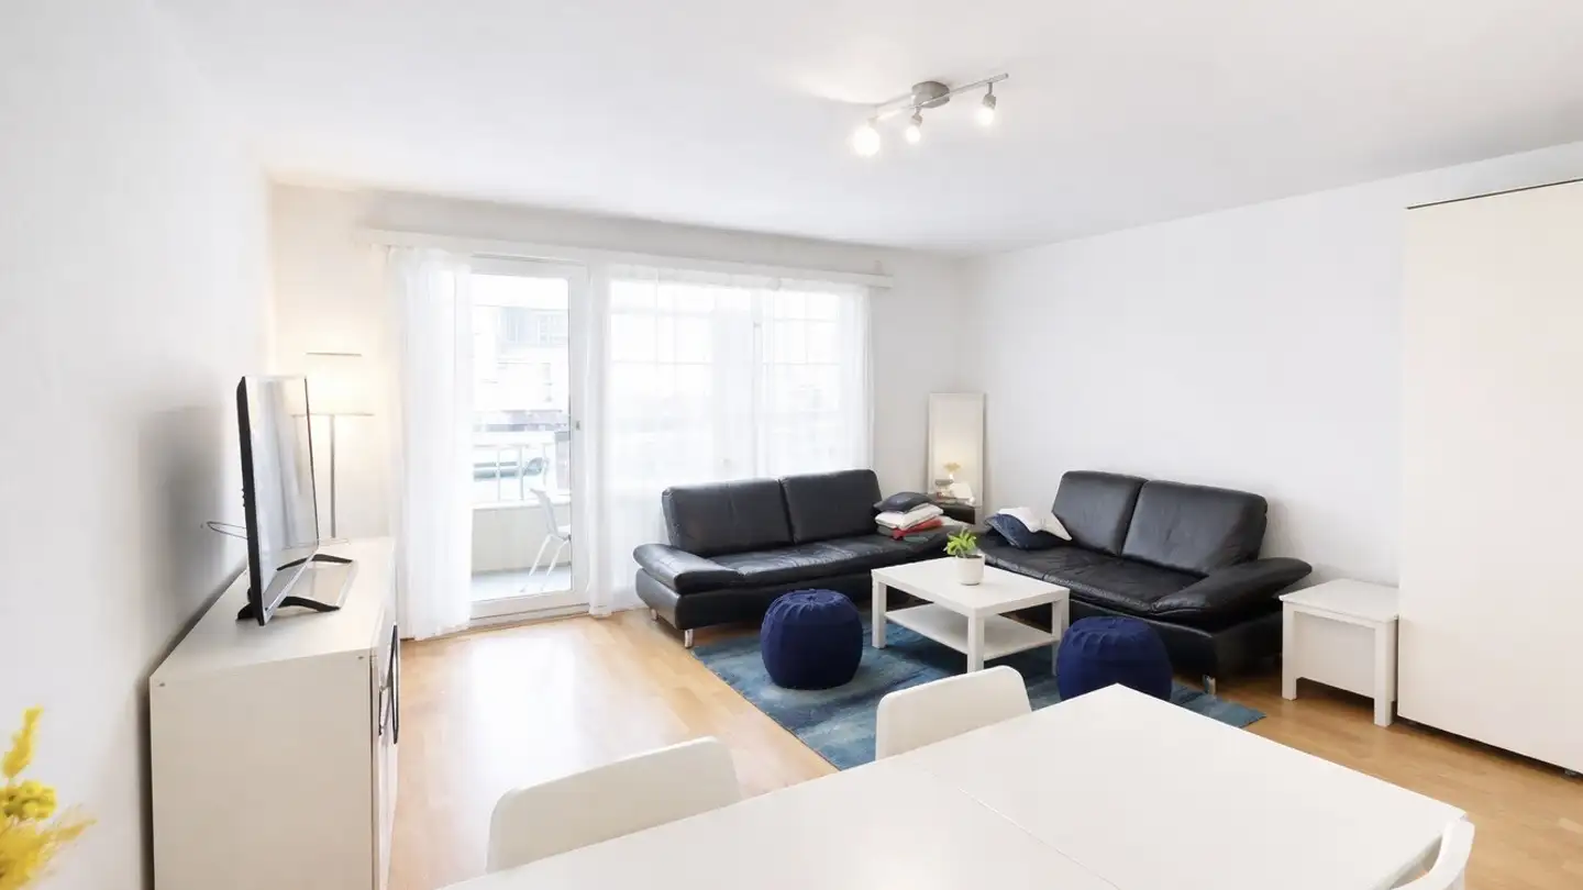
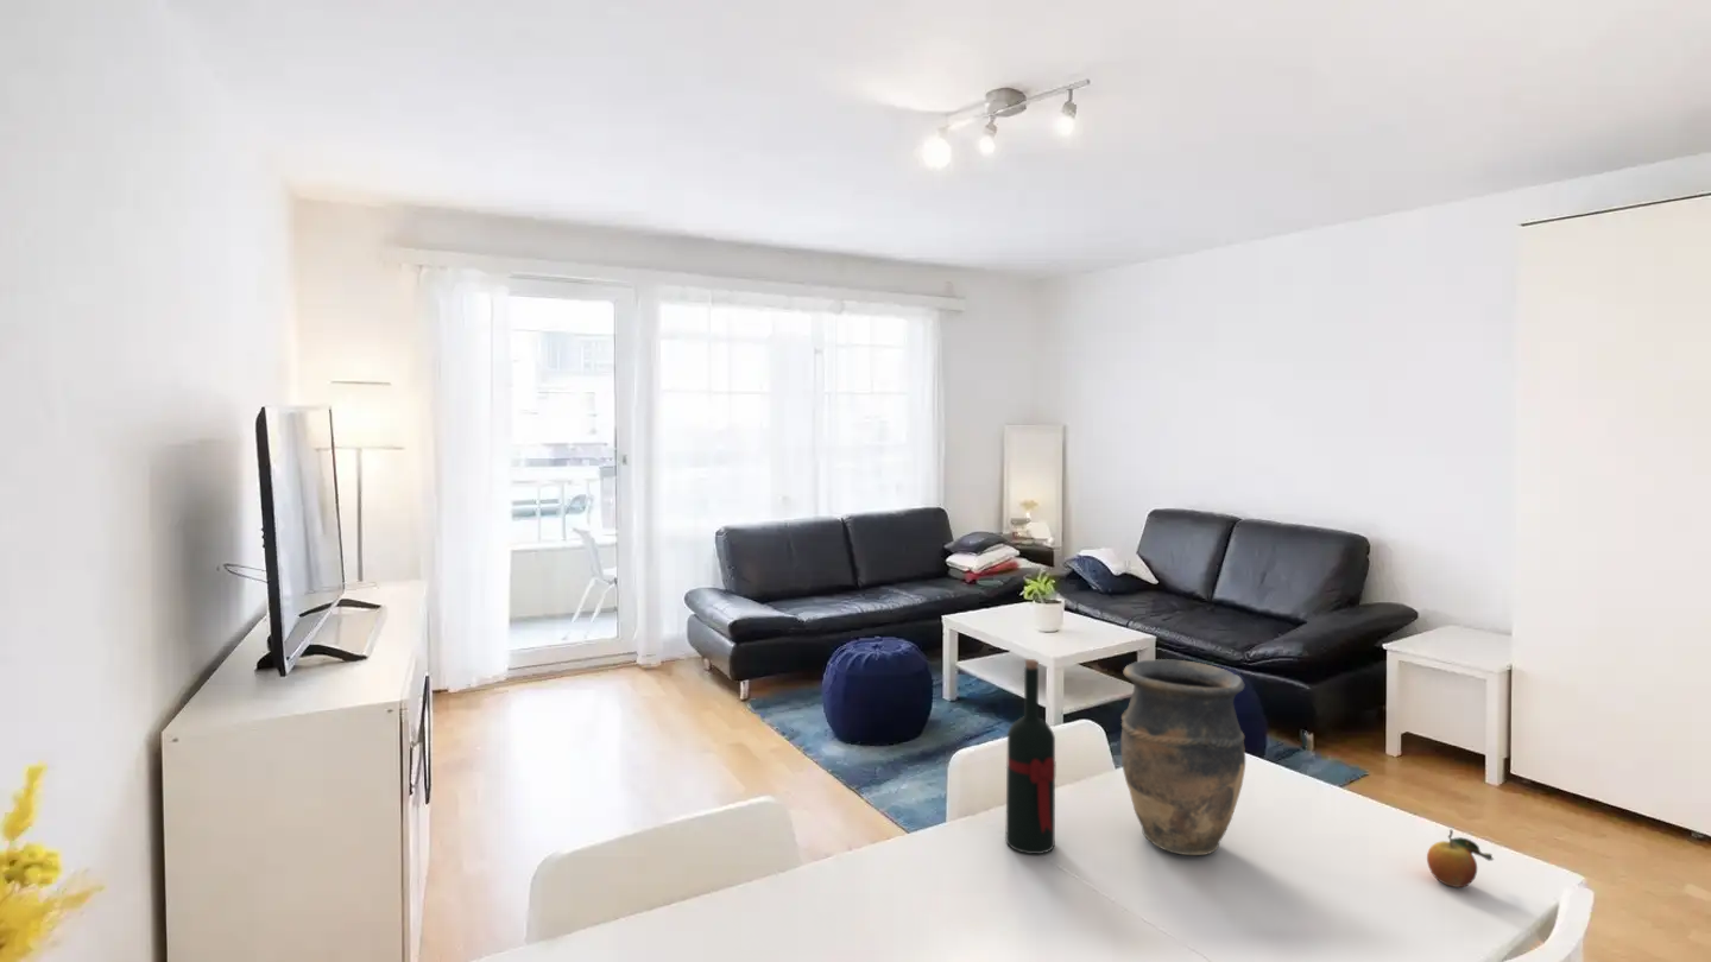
+ wine bottle [1004,658,1056,855]
+ vase [1120,658,1246,856]
+ fruit [1426,828,1495,888]
